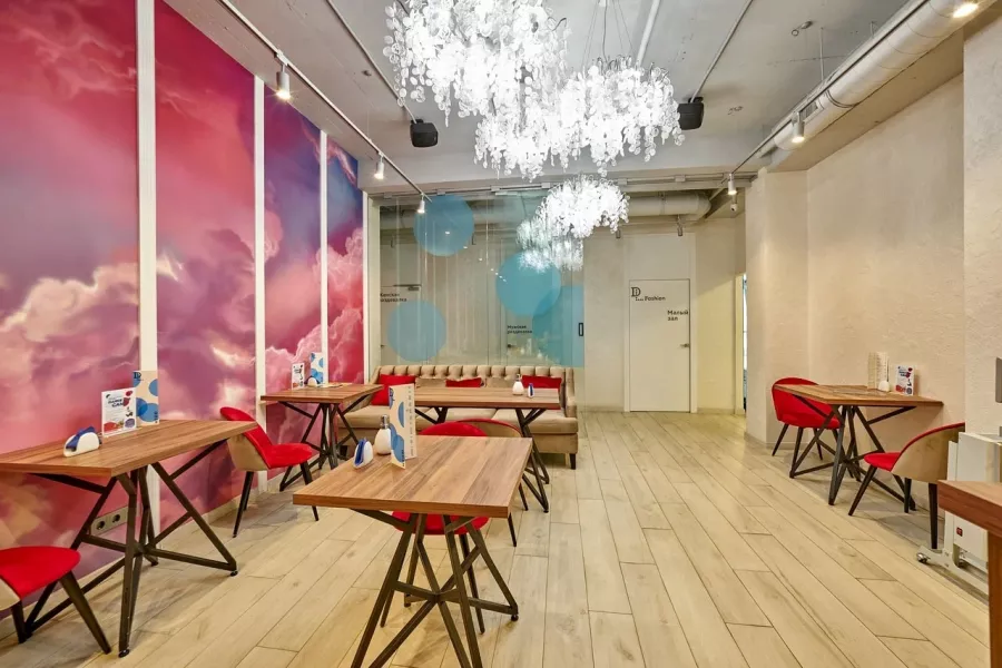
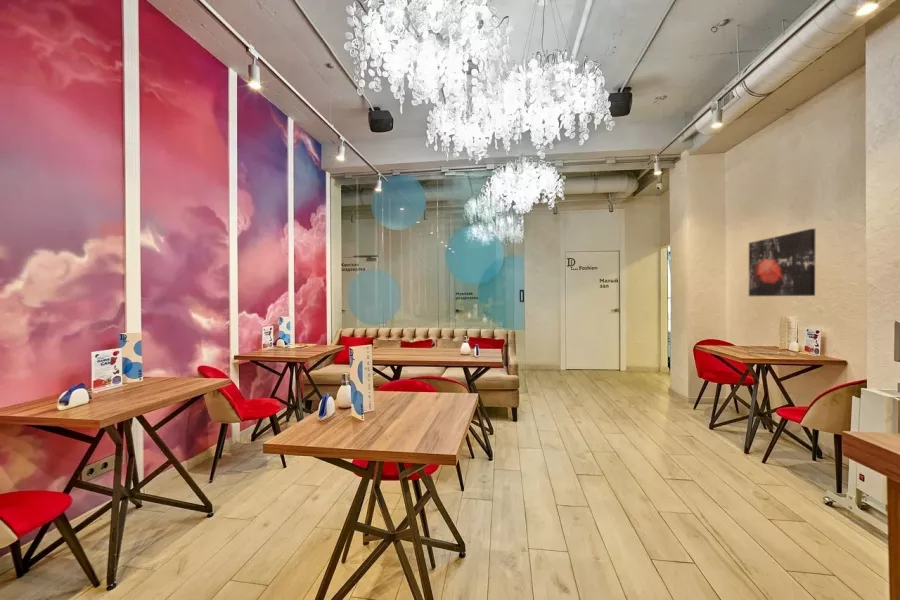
+ wall art [748,228,816,297]
